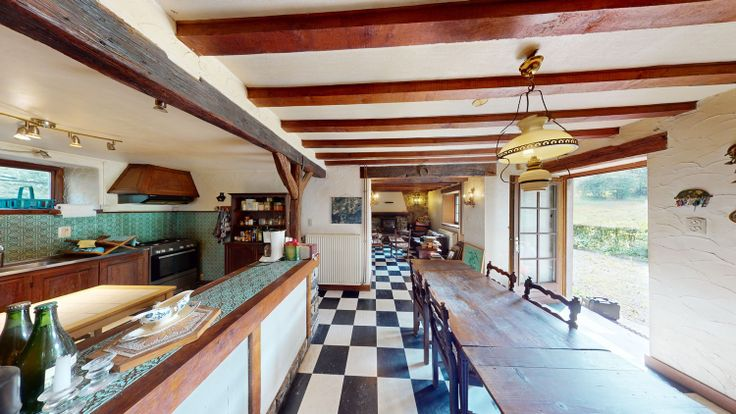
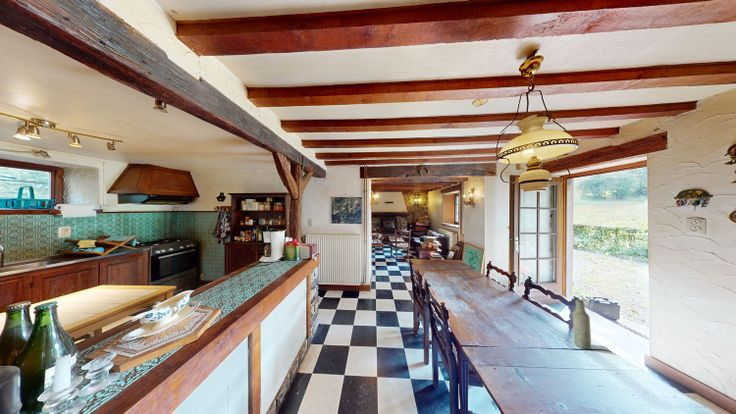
+ bottle [572,298,592,350]
